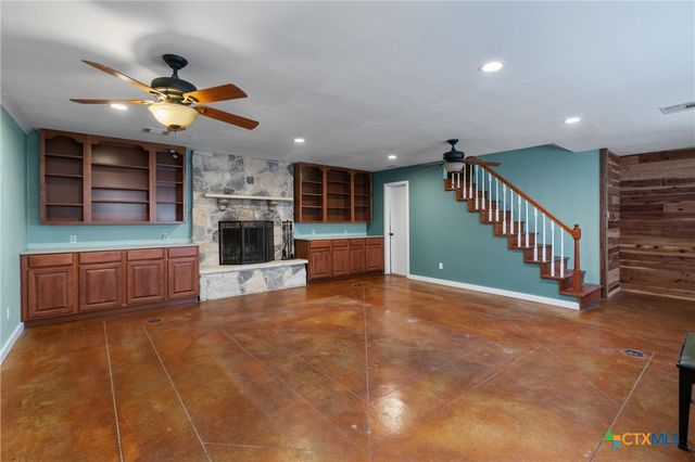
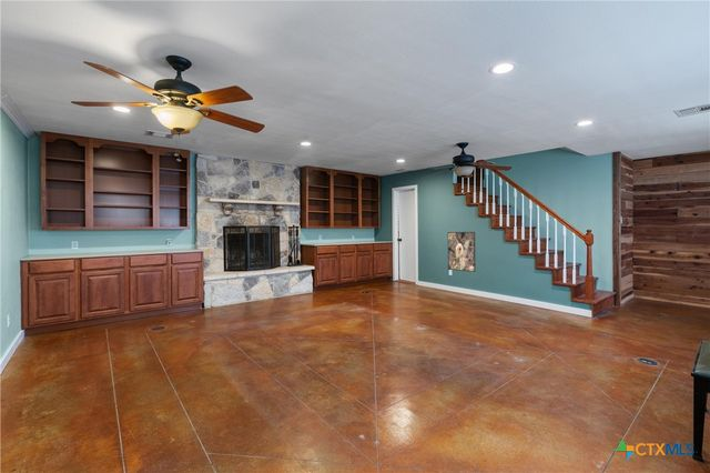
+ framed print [447,231,476,273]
